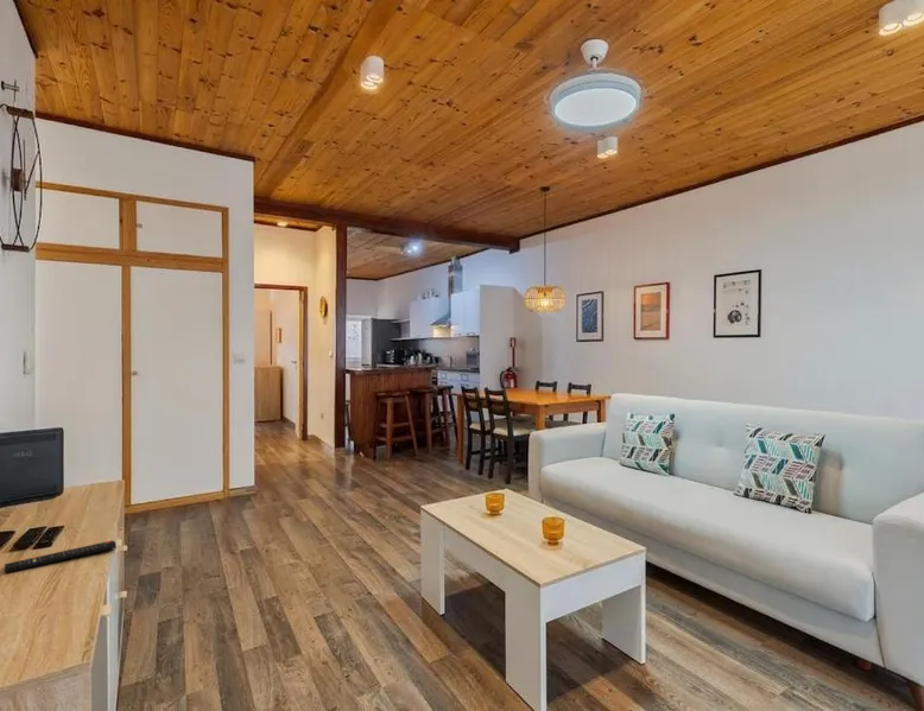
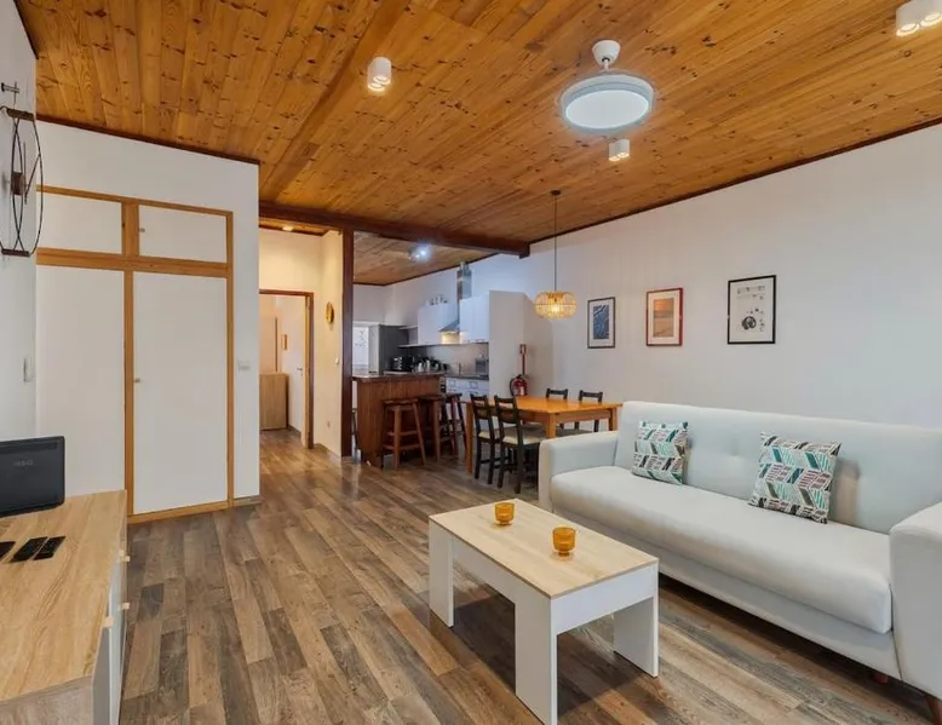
- remote control [4,539,116,574]
